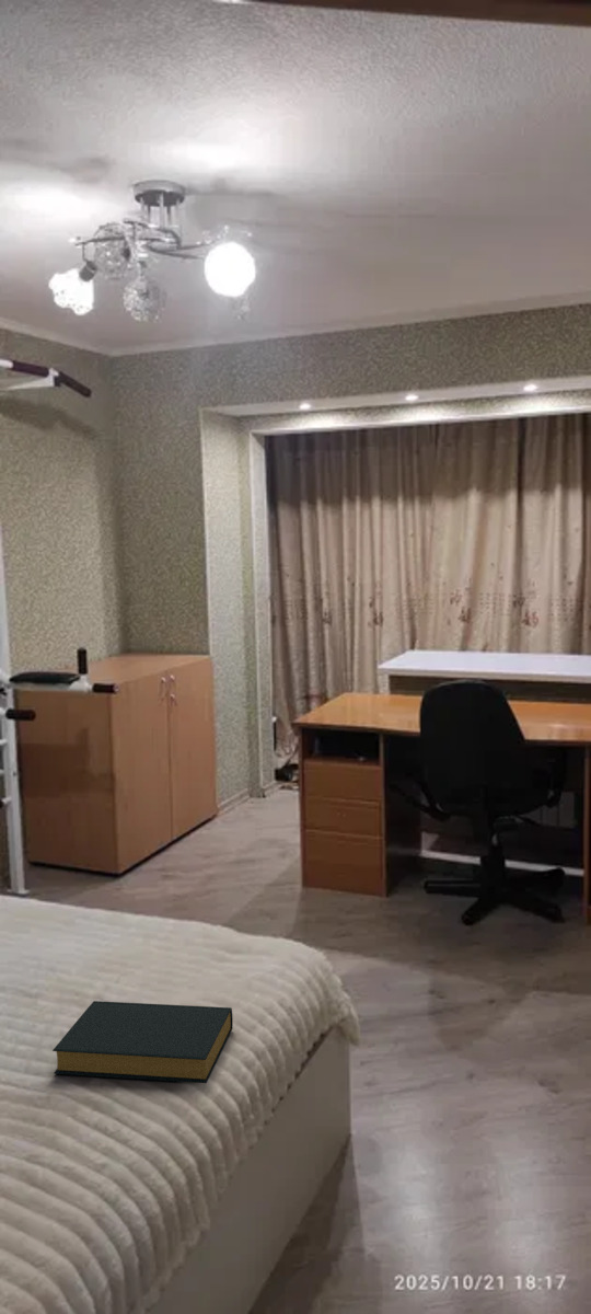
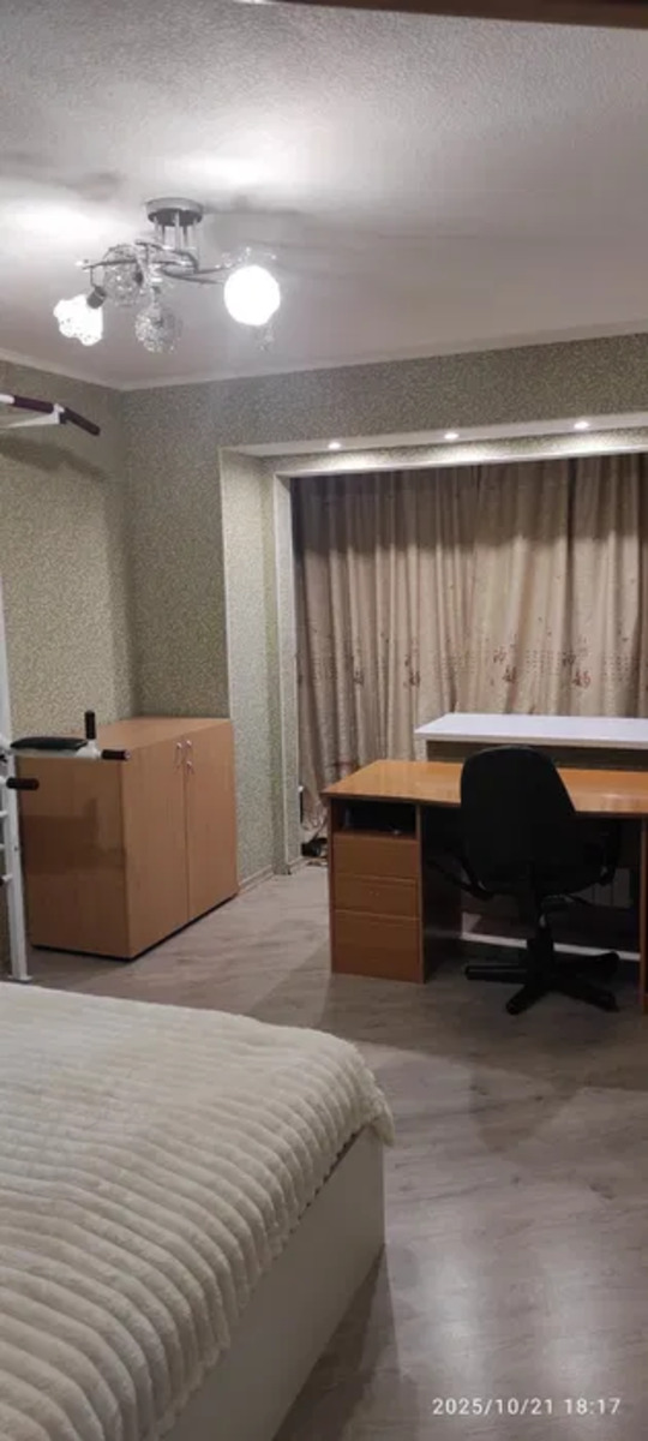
- hardback book [51,1000,234,1084]
